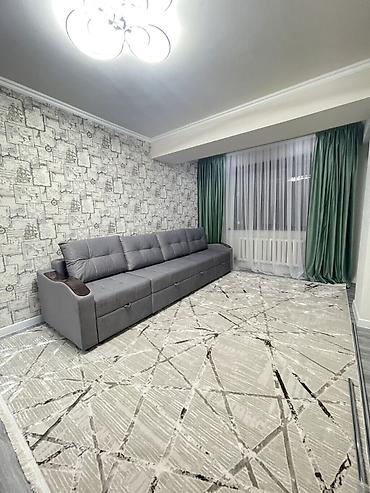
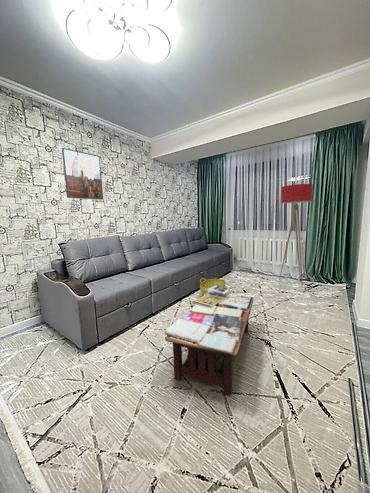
+ basket [199,277,227,296]
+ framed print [61,147,104,201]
+ floor lamp [278,183,314,286]
+ coffee table [164,285,255,396]
